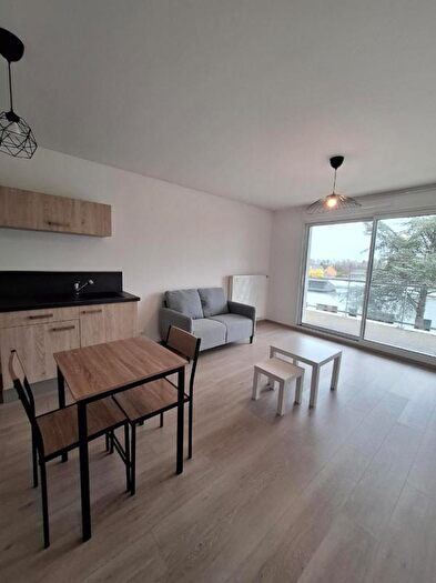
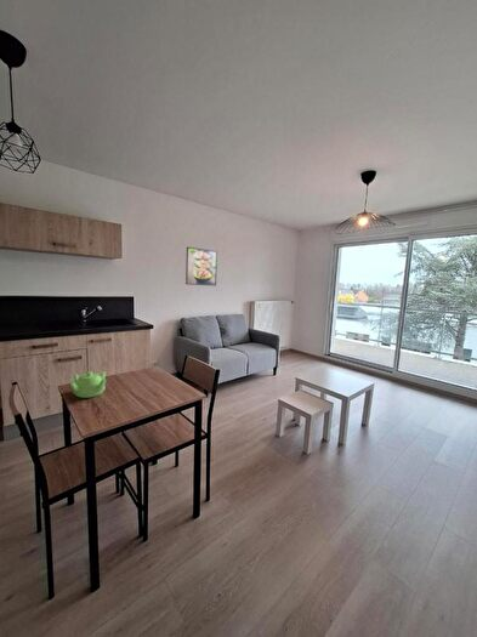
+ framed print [184,245,218,288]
+ teapot [69,370,107,399]
